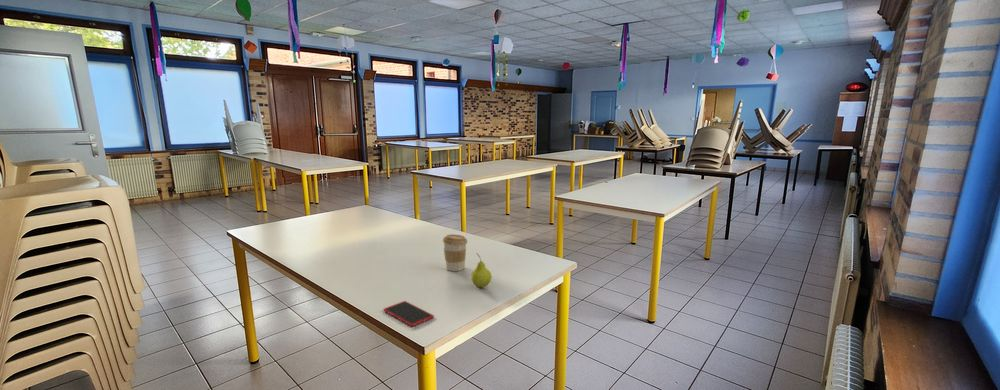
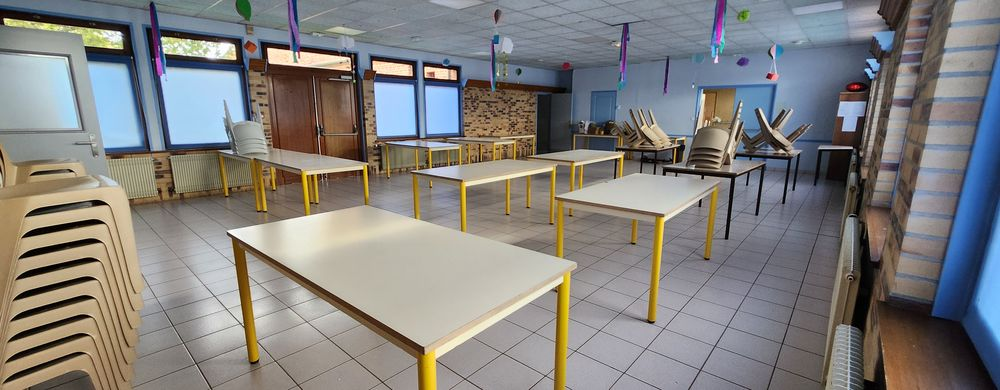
- fruit [470,252,493,289]
- smartphone [382,300,435,327]
- coffee cup [442,233,468,272]
